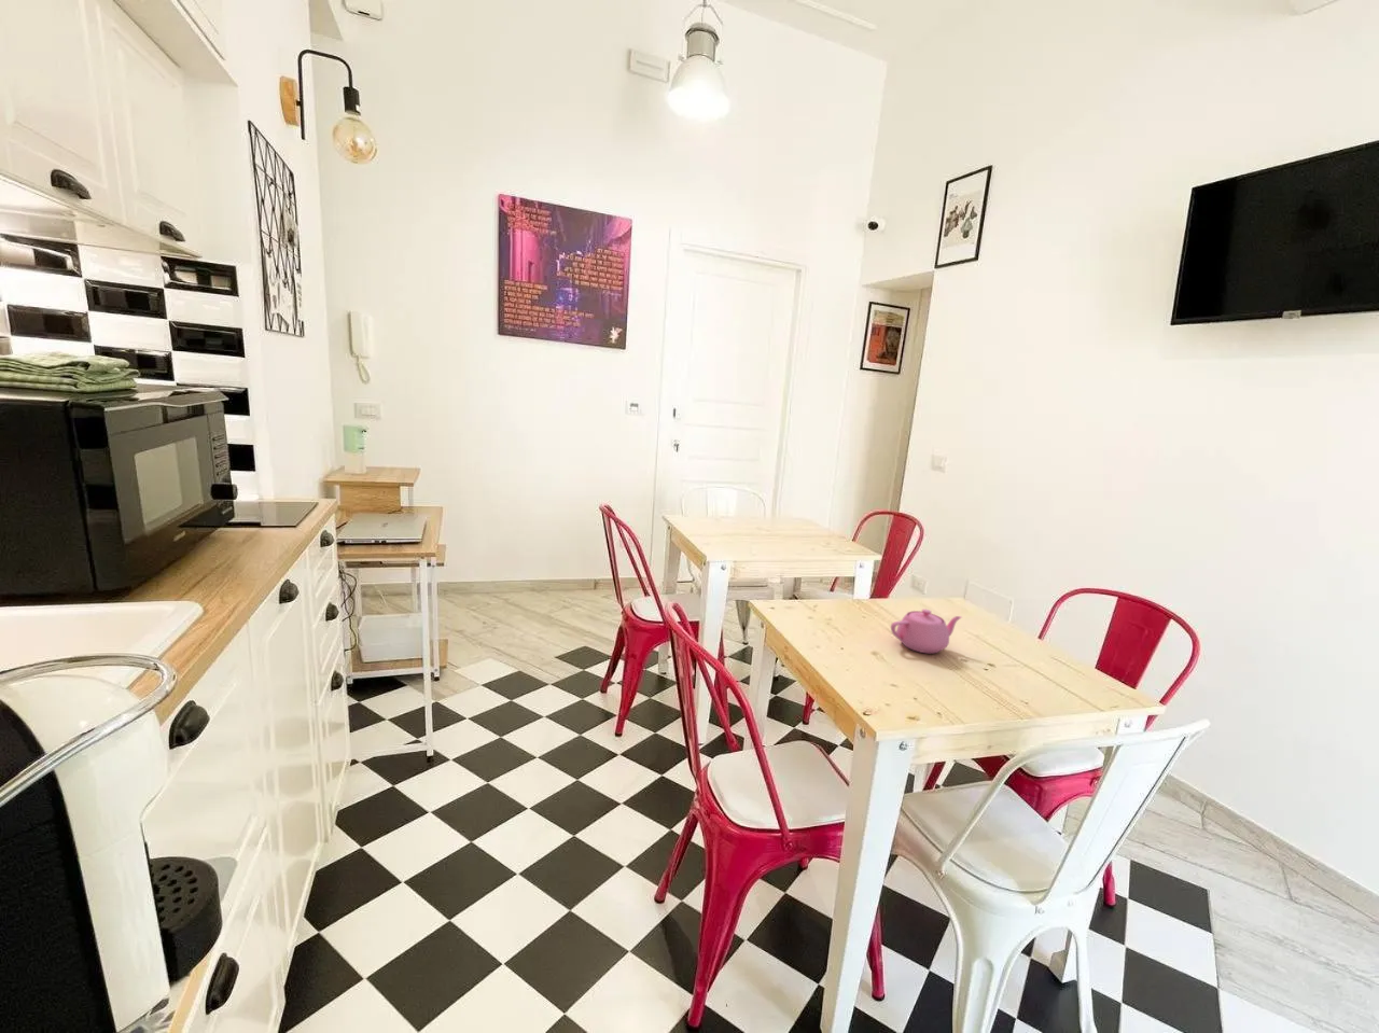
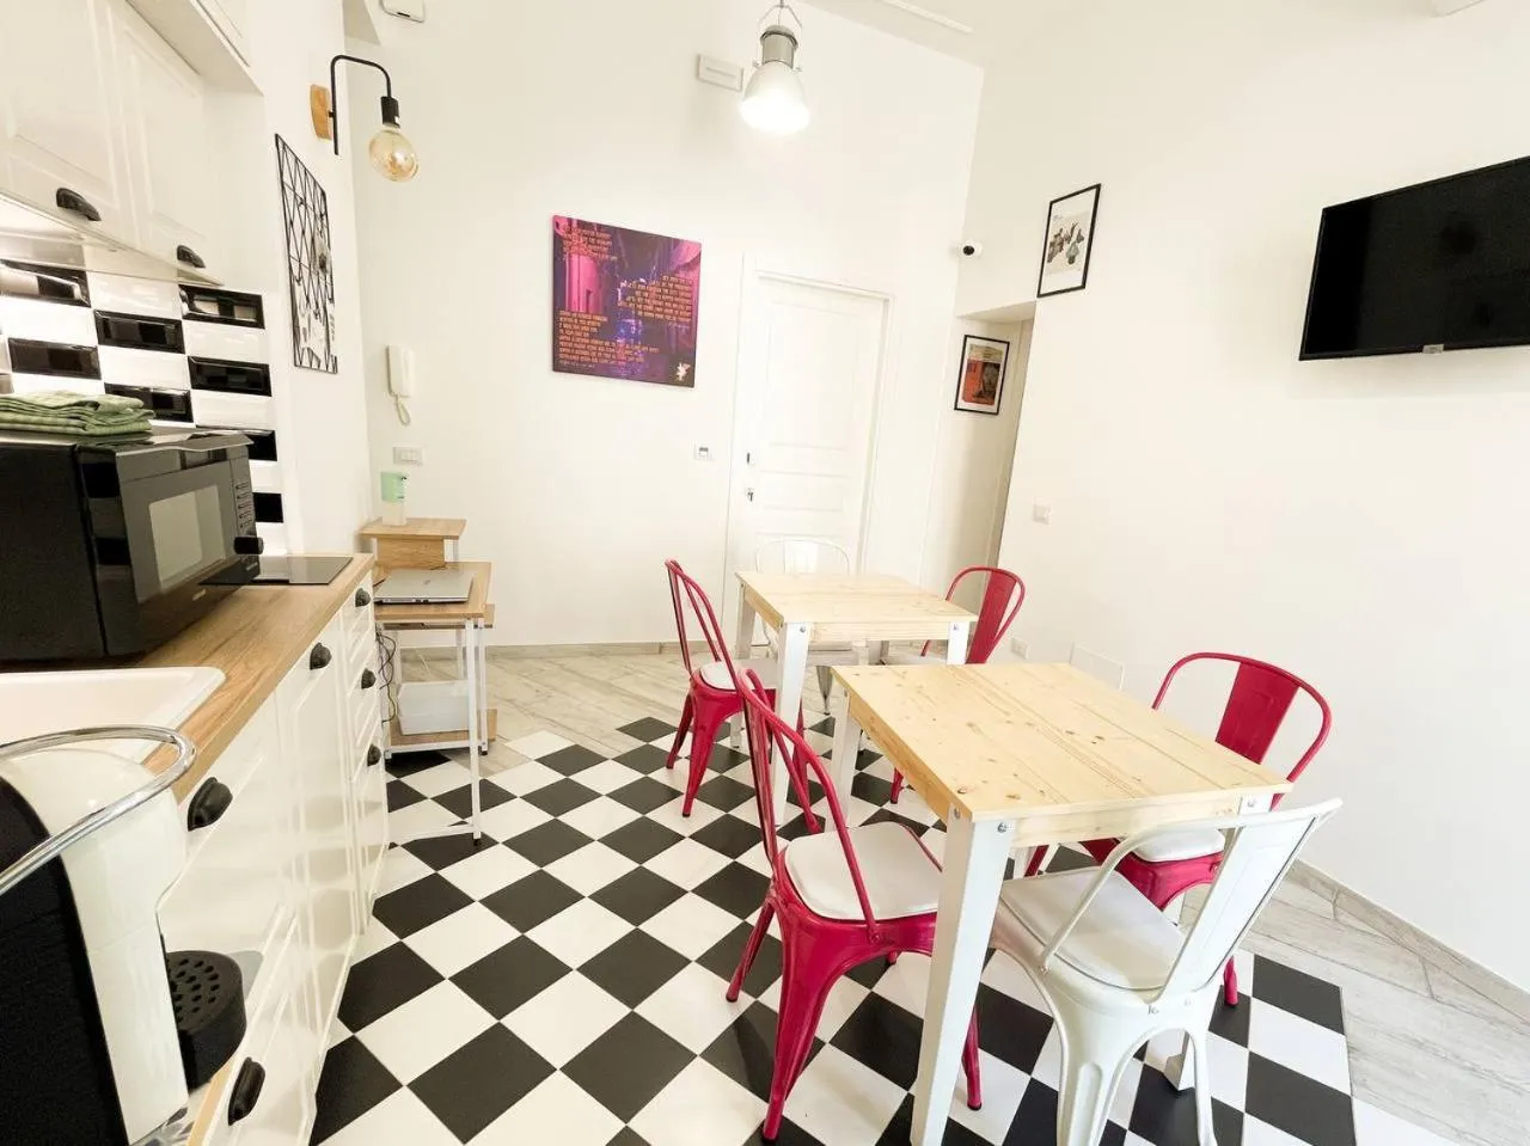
- teapot [890,608,963,655]
